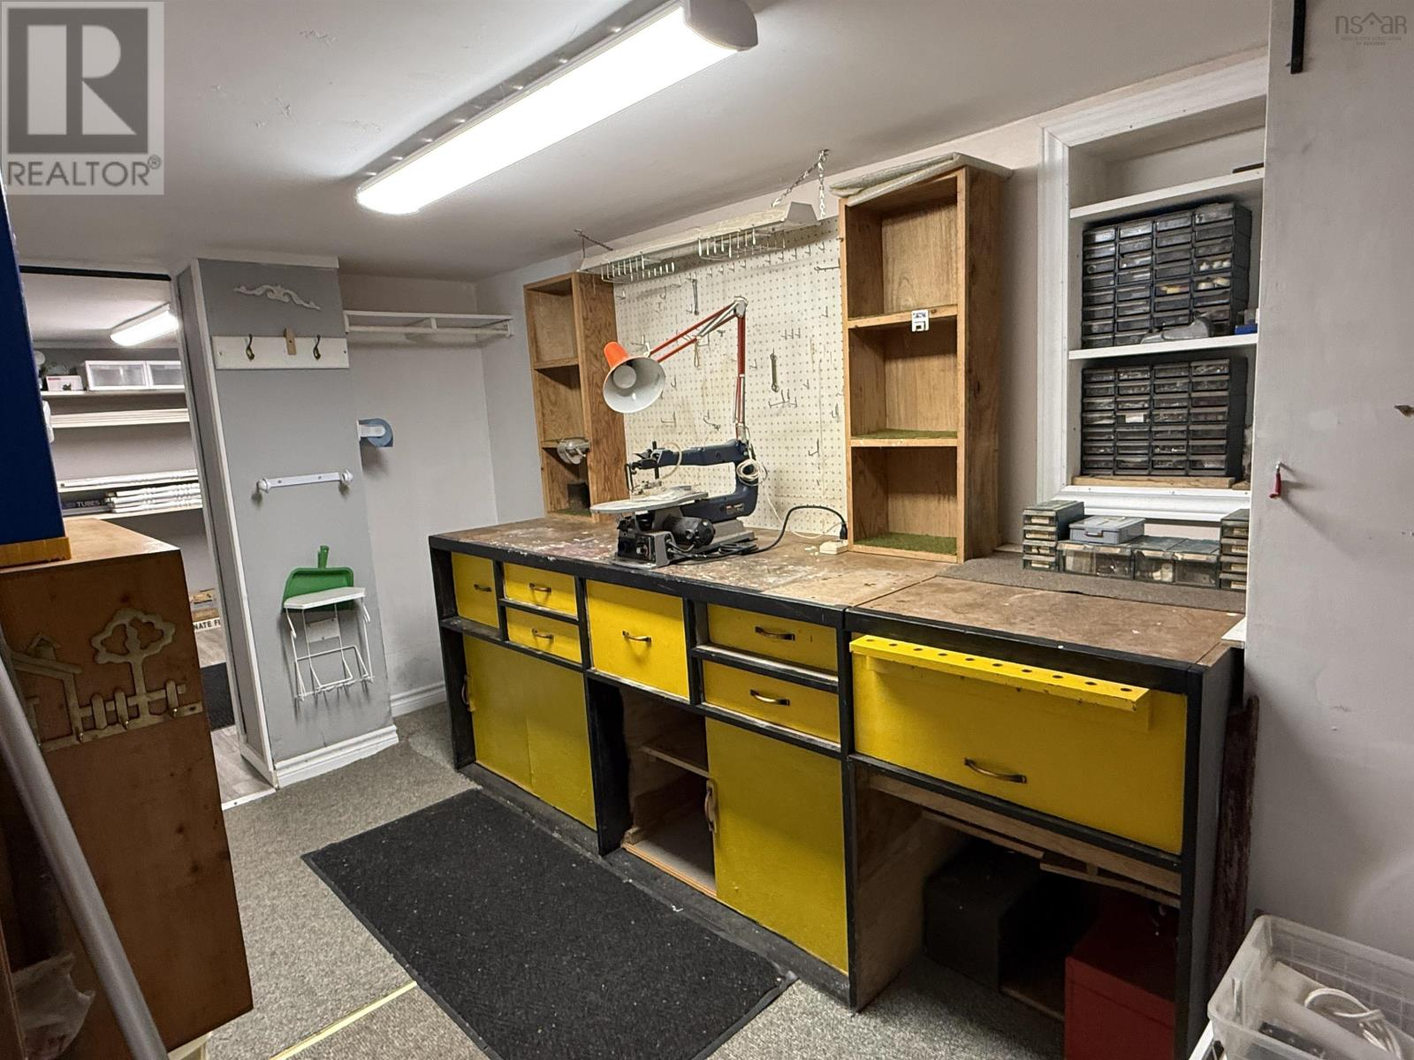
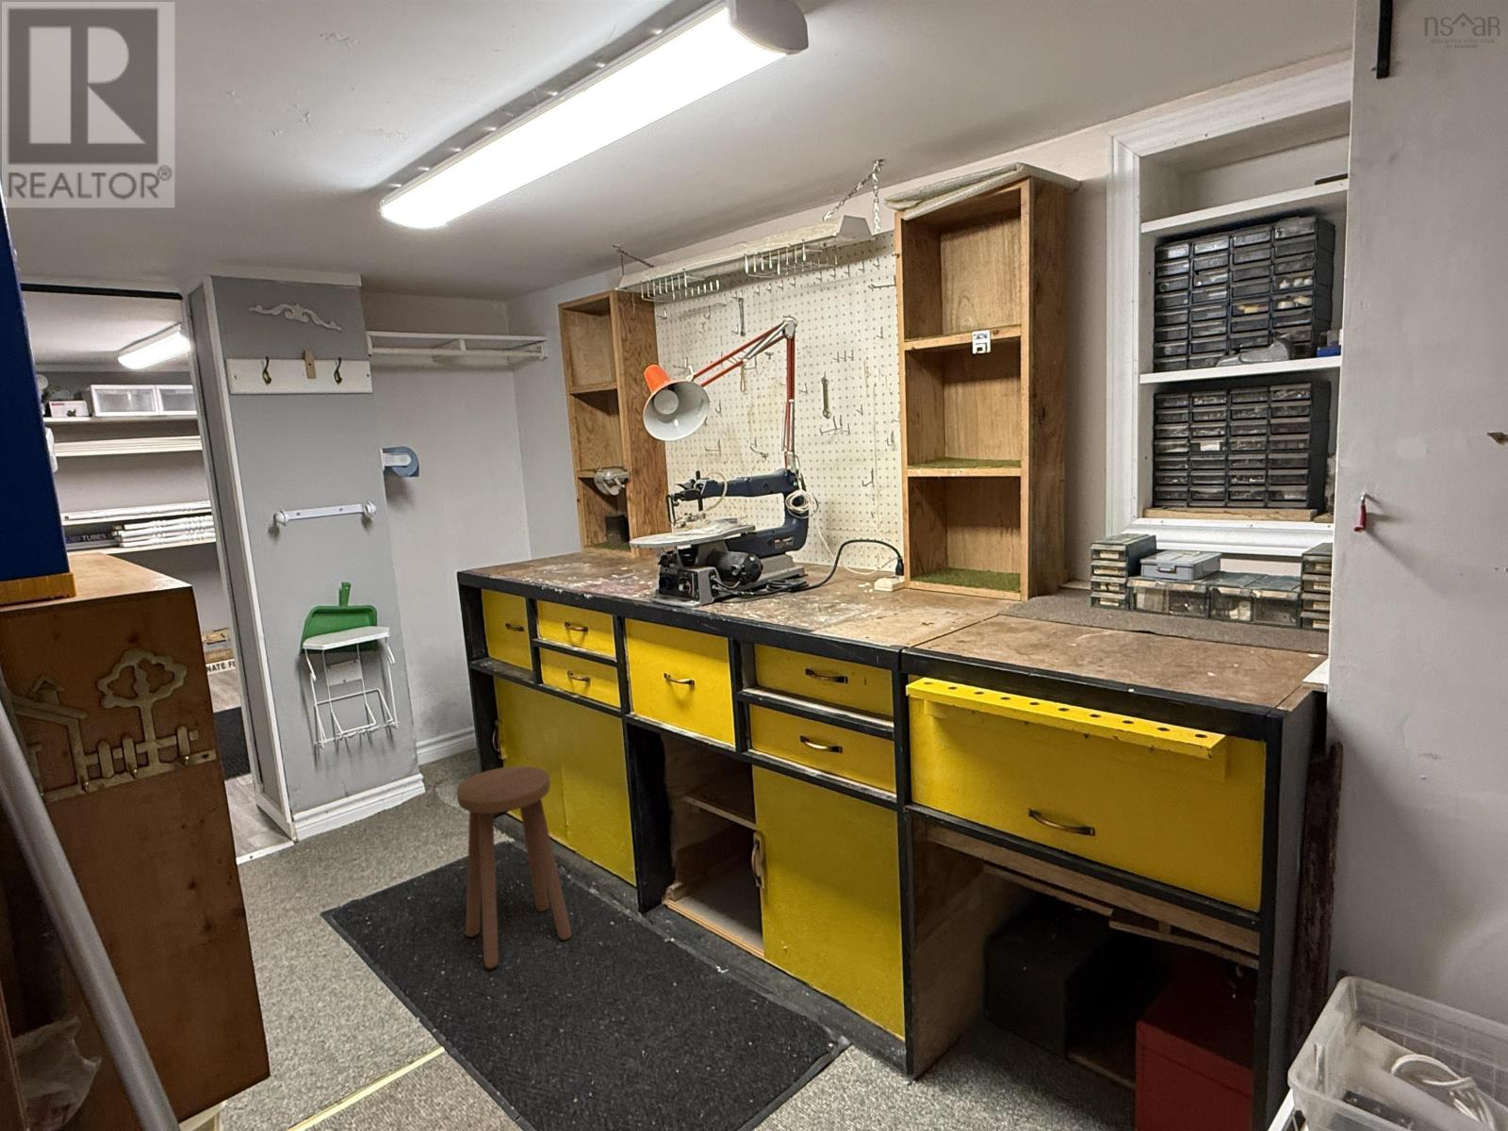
+ stool [455,765,574,969]
